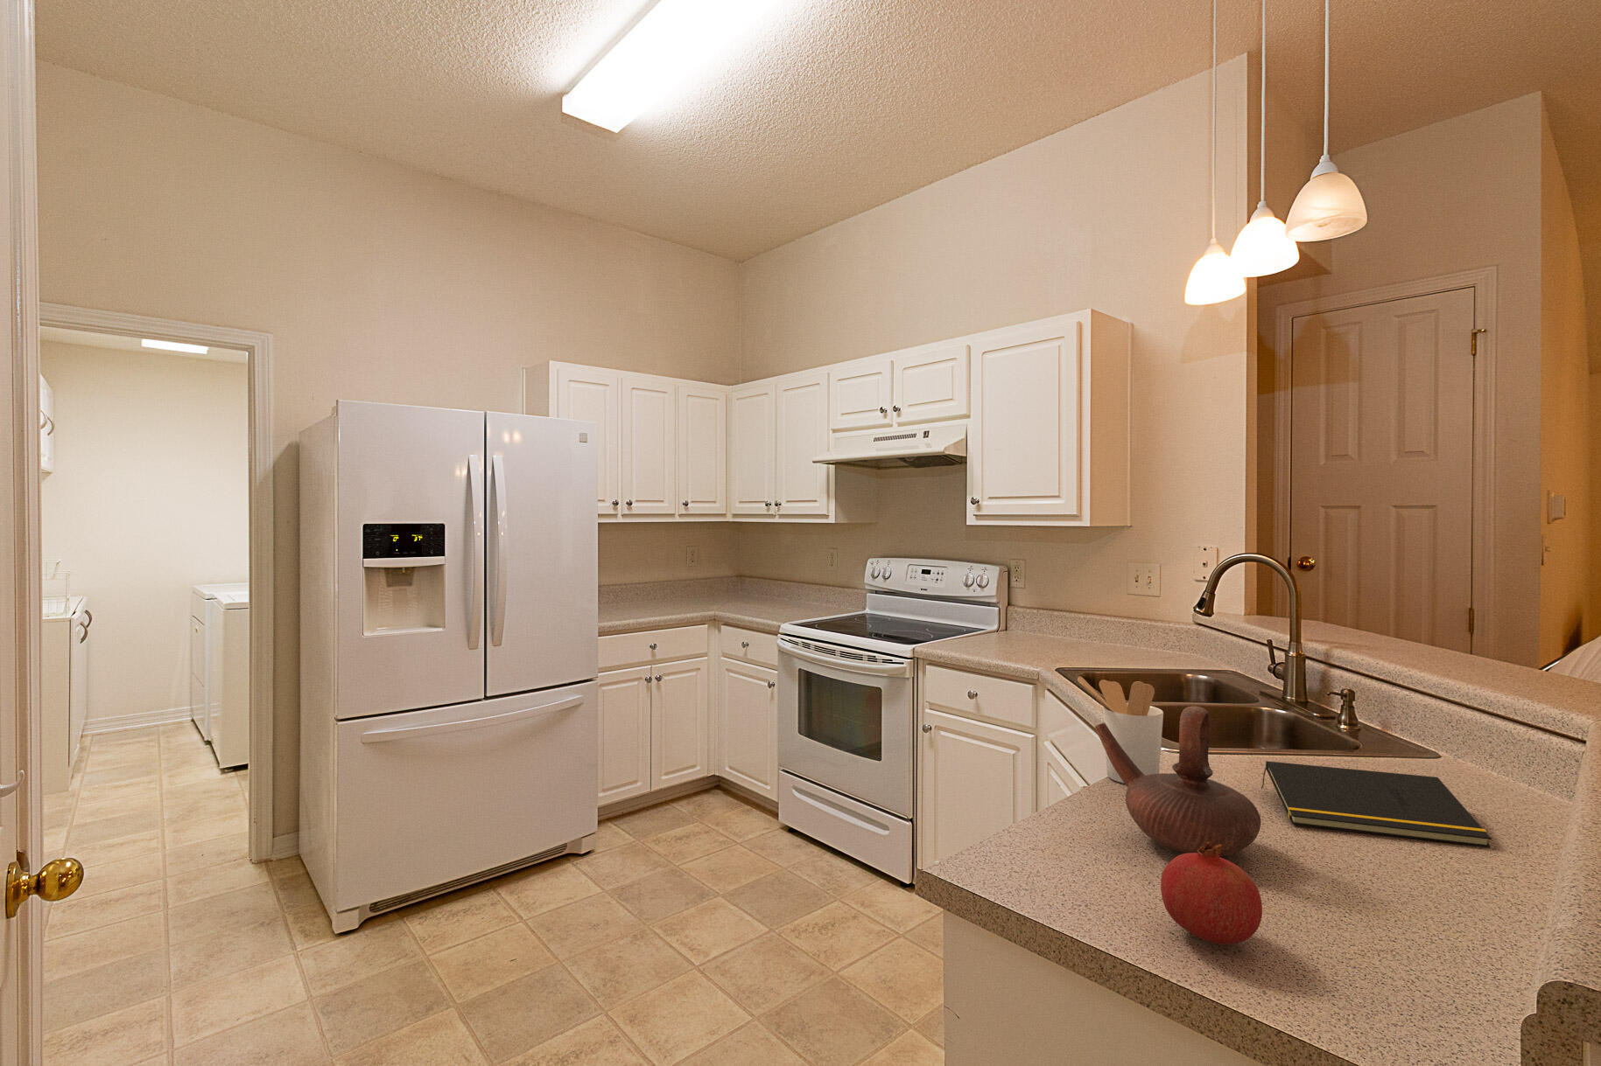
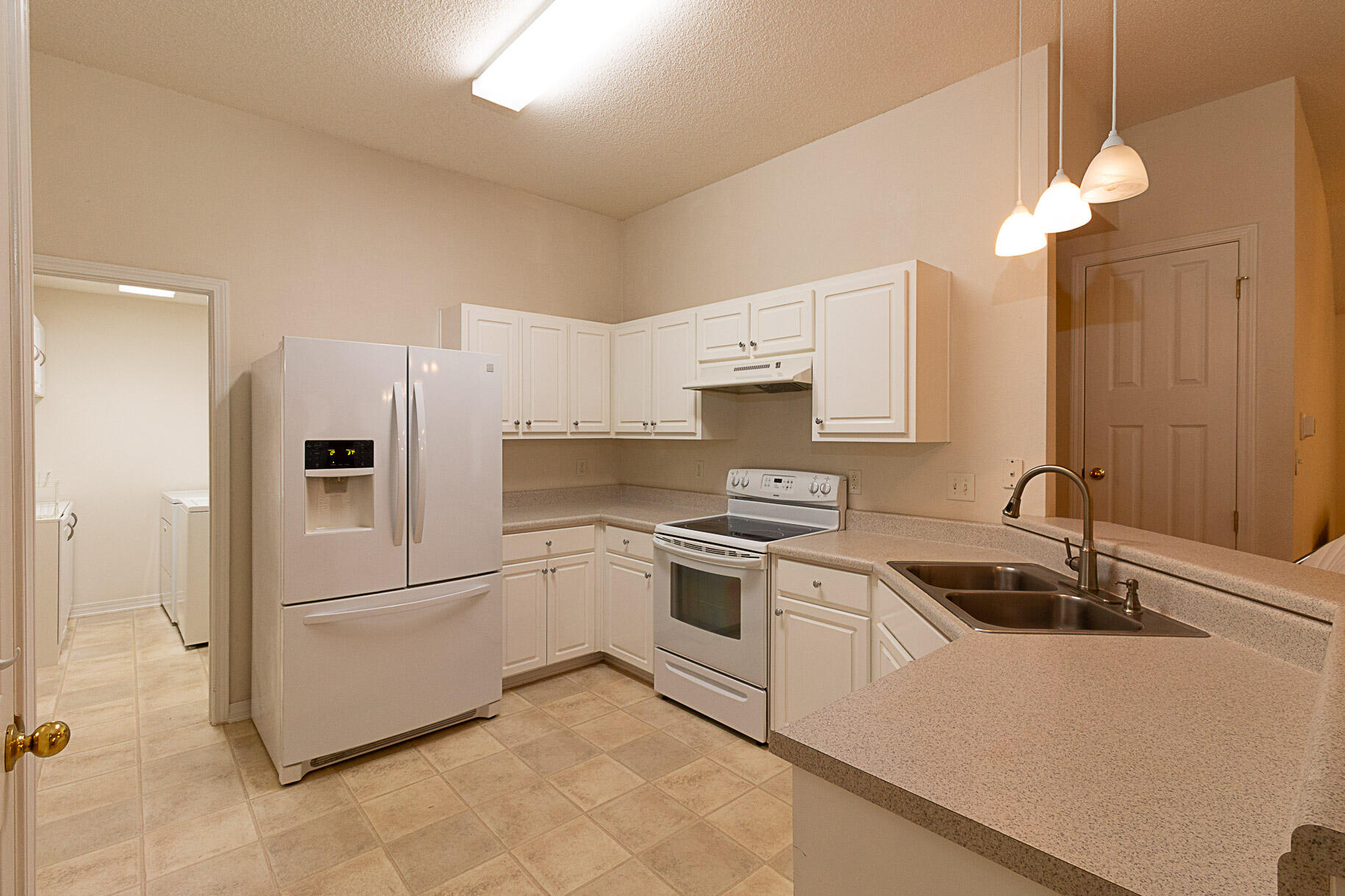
- notepad [1261,760,1491,848]
- fruit [1159,841,1263,946]
- utensil holder [1077,676,1164,784]
- teapot [1094,706,1262,857]
